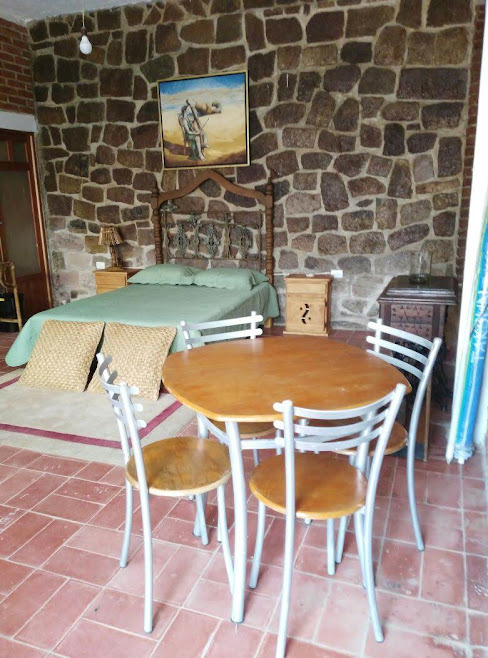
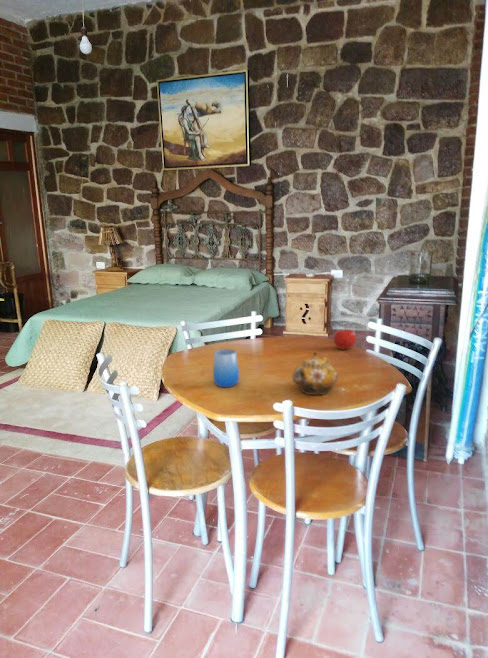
+ teapot [291,352,338,396]
+ cup [212,348,240,388]
+ fruit [333,326,357,350]
